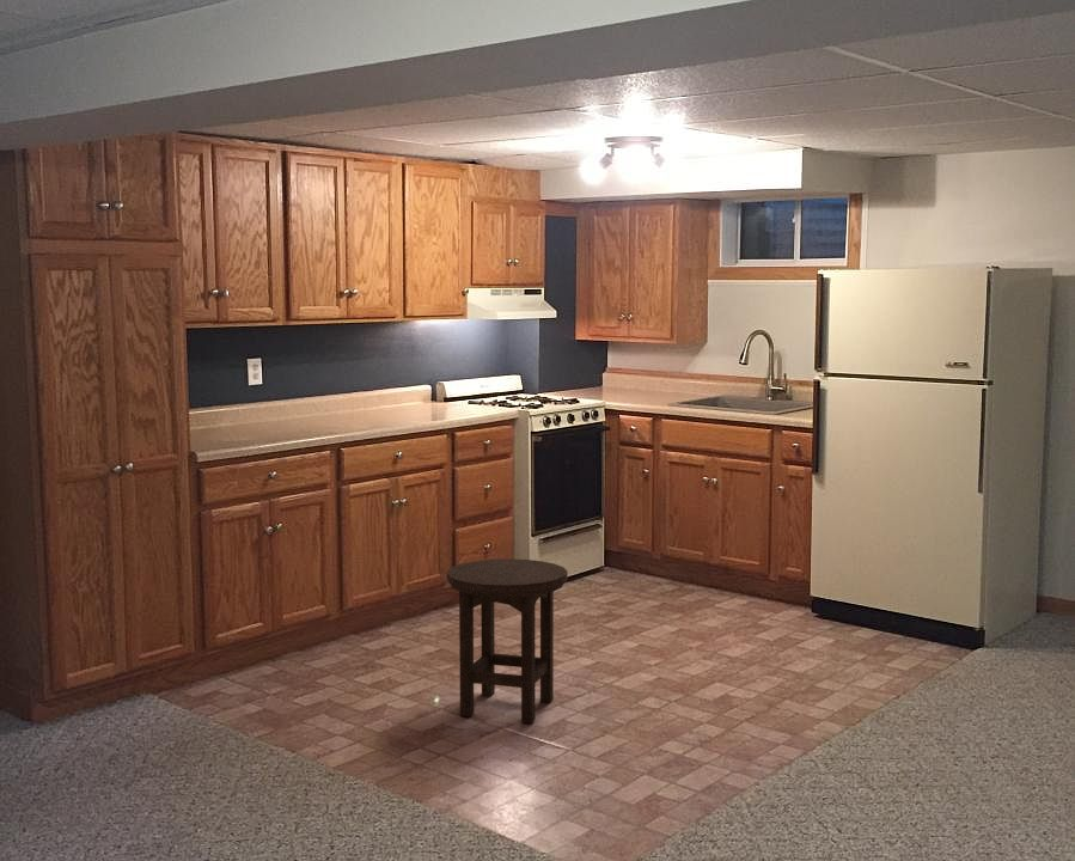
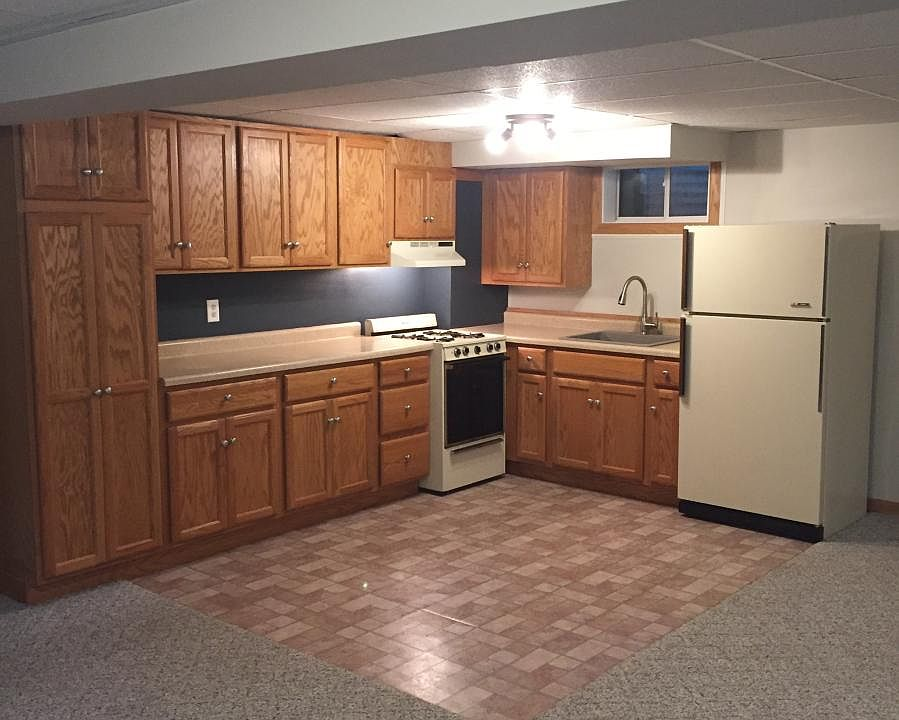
- stool [446,557,569,725]
